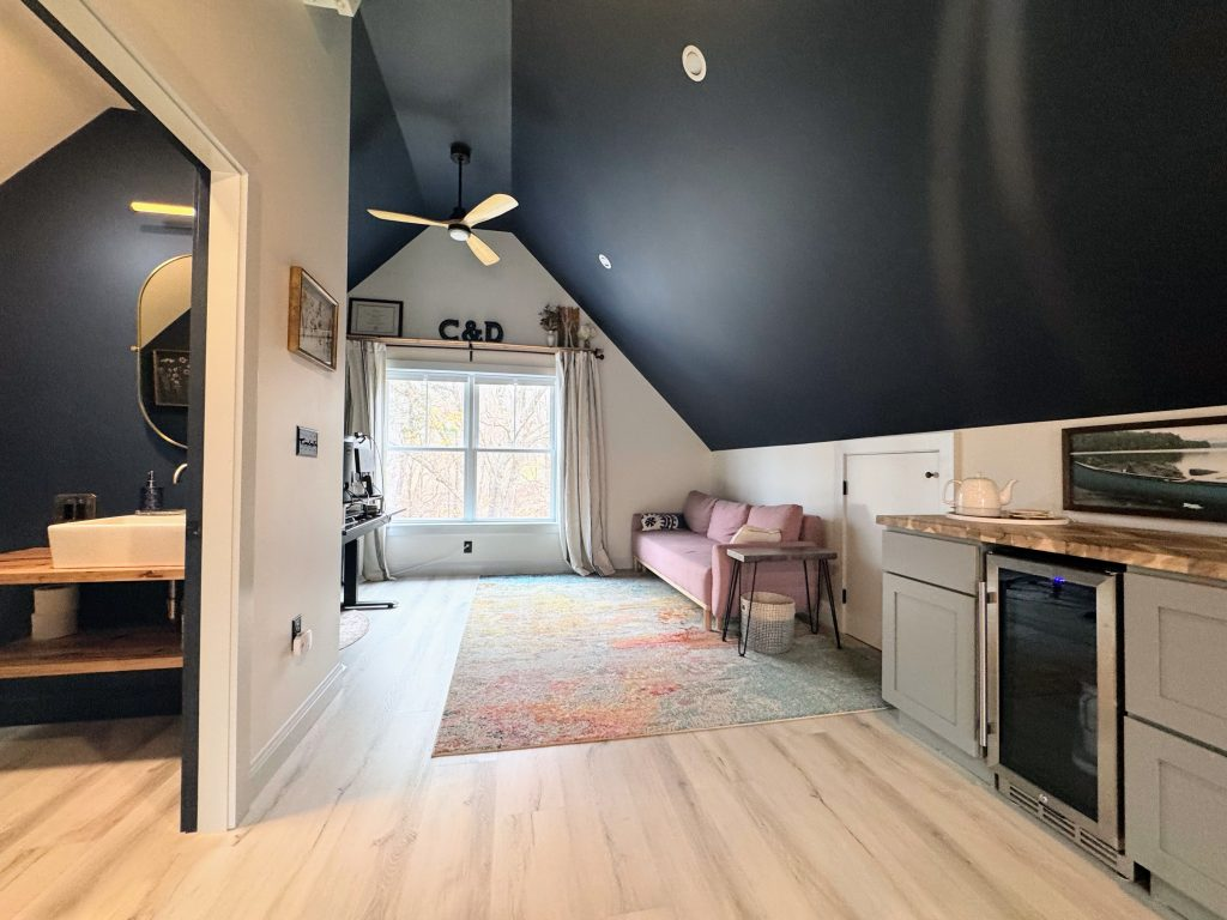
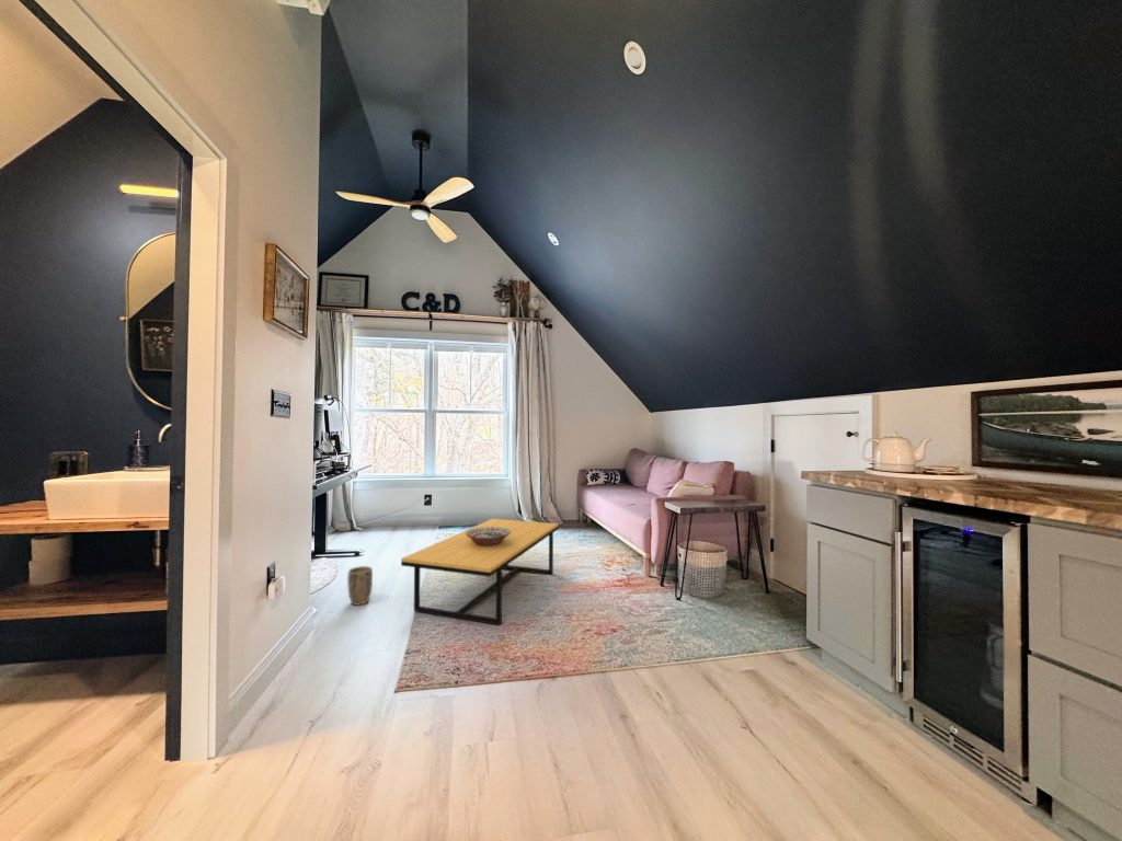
+ coffee table [400,518,559,626]
+ decorative bowl [466,527,511,546]
+ plant pot [346,565,374,607]
